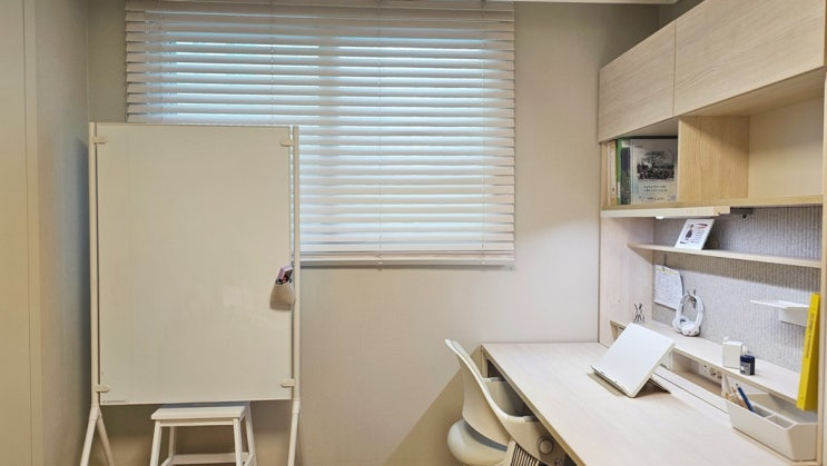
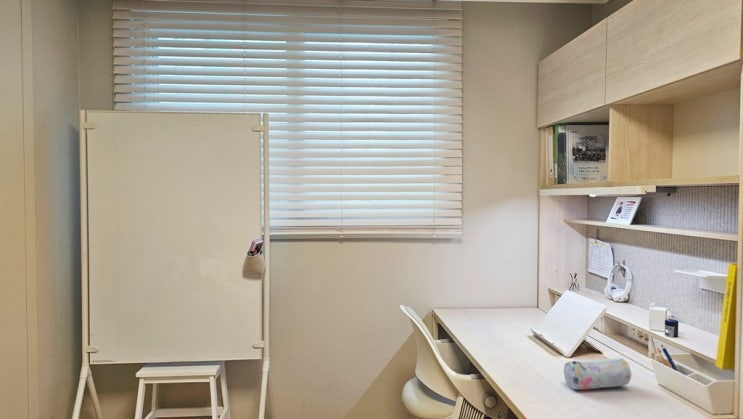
+ pencil case [563,357,632,391]
